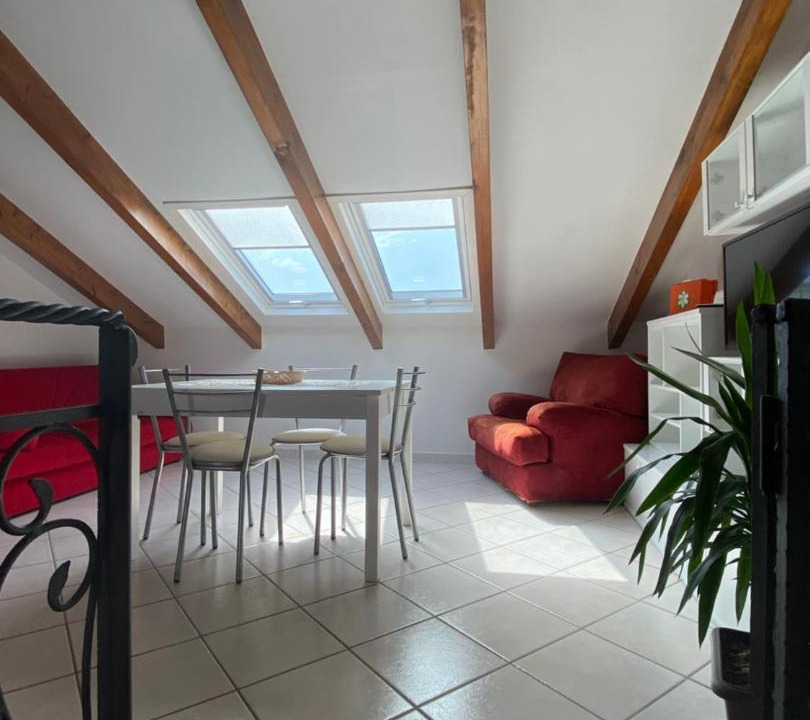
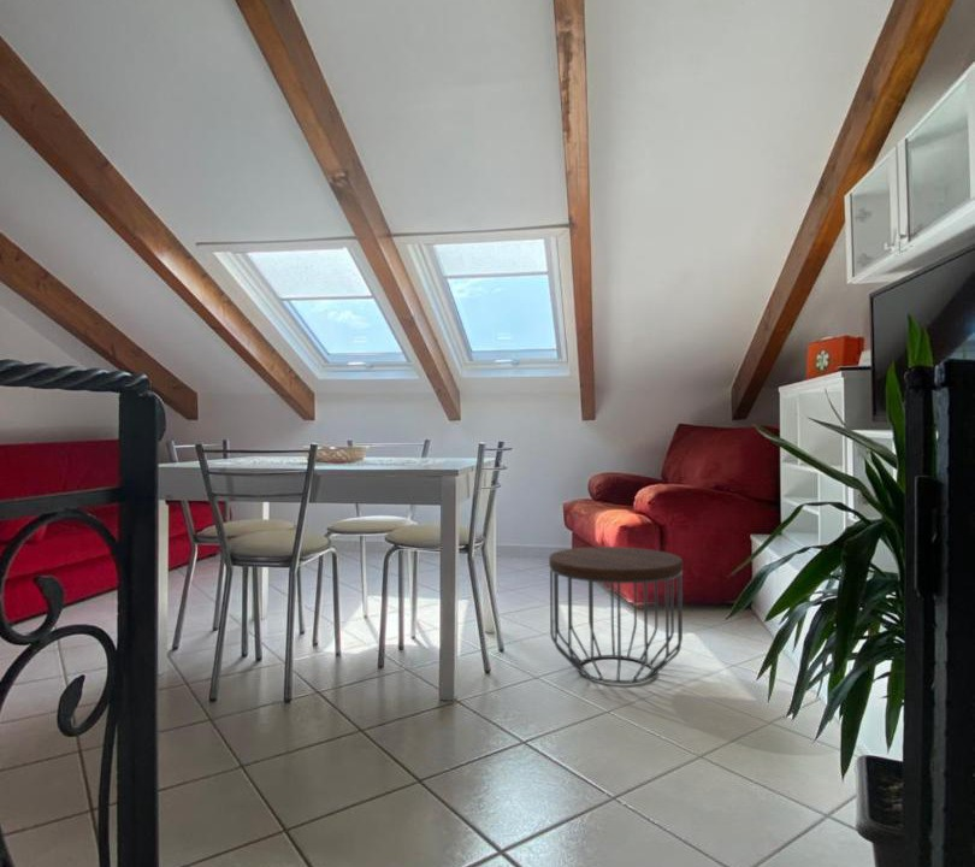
+ side table [548,545,684,685]
